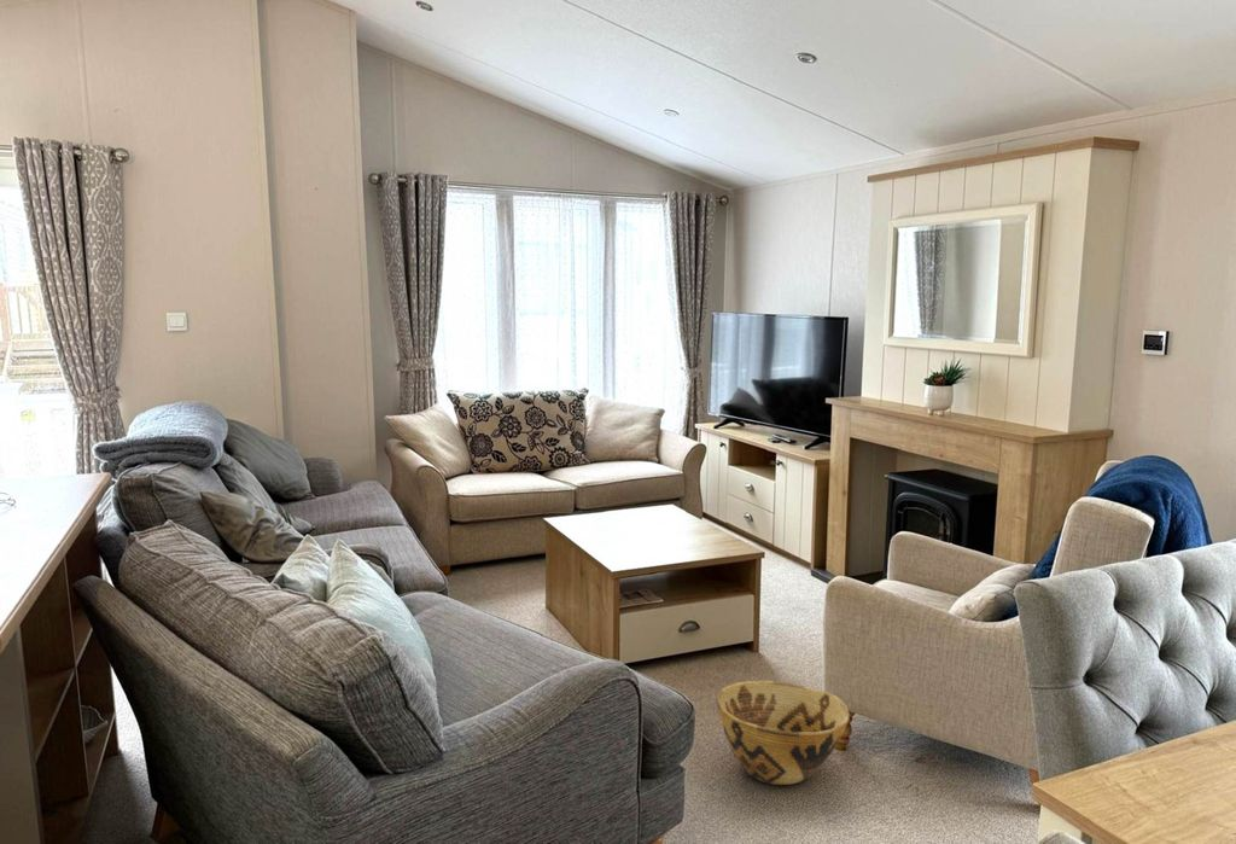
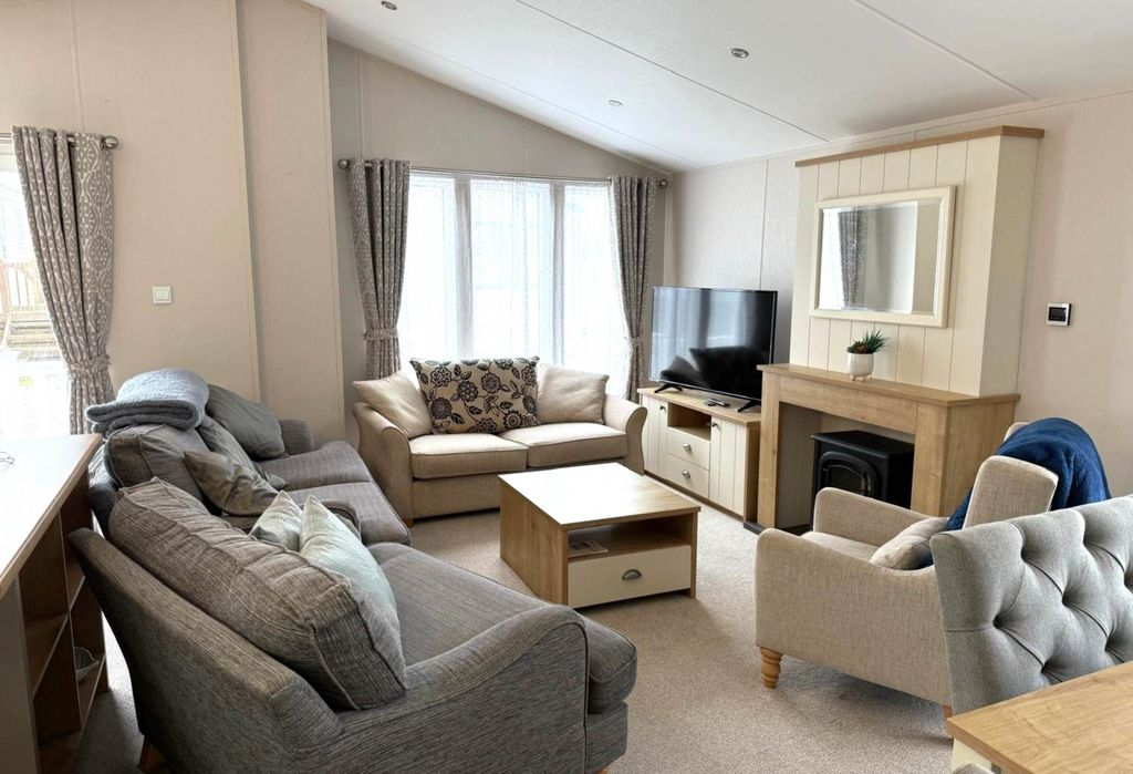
- woven basket [715,680,851,786]
